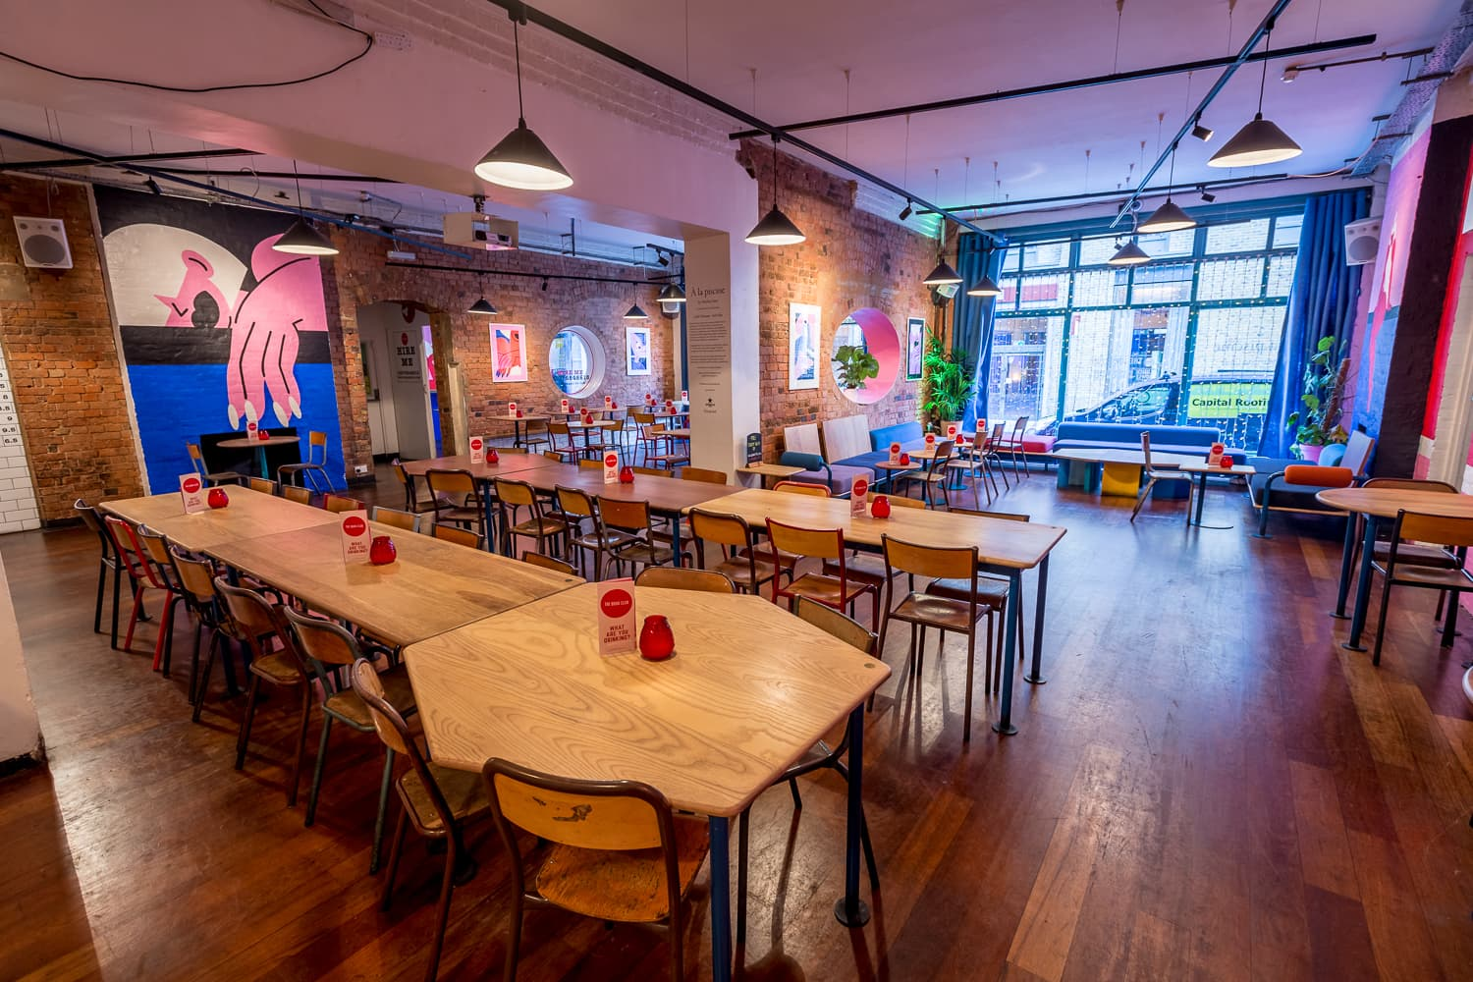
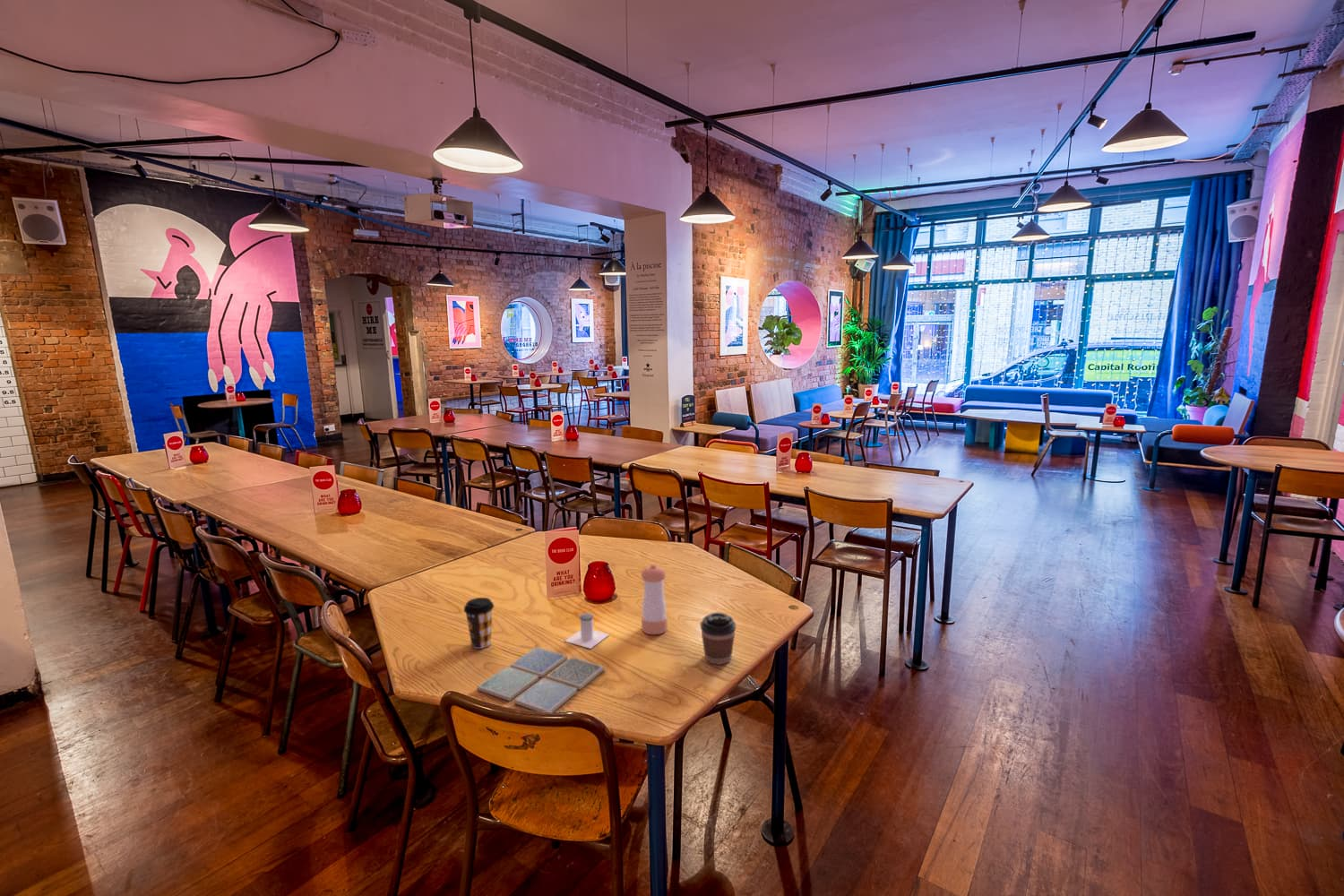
+ drink coaster [476,646,606,713]
+ coffee cup [463,597,495,650]
+ coffee cup [700,611,737,666]
+ salt shaker [564,612,610,650]
+ pepper shaker [640,564,668,635]
